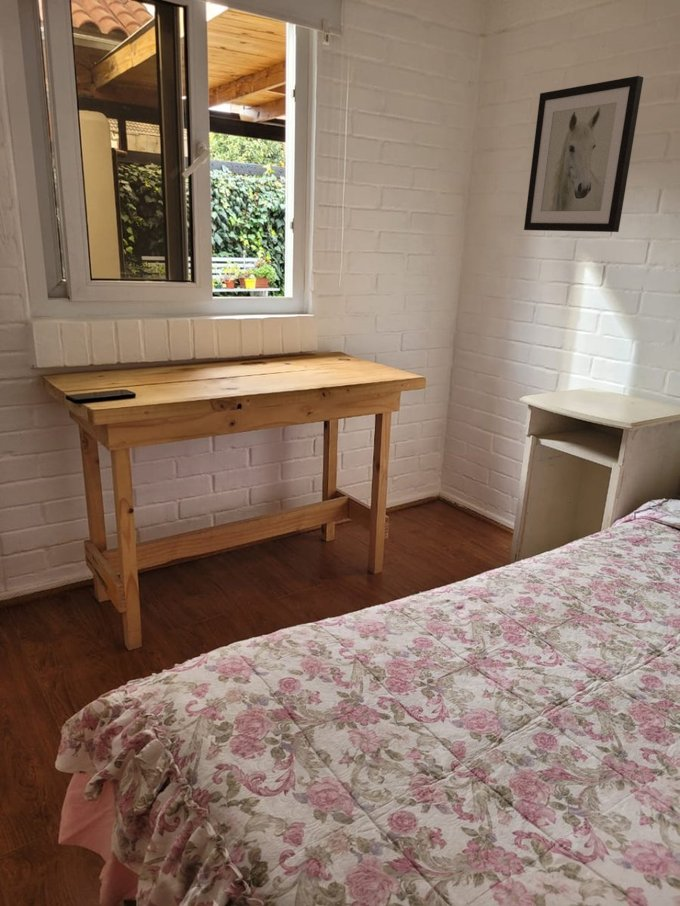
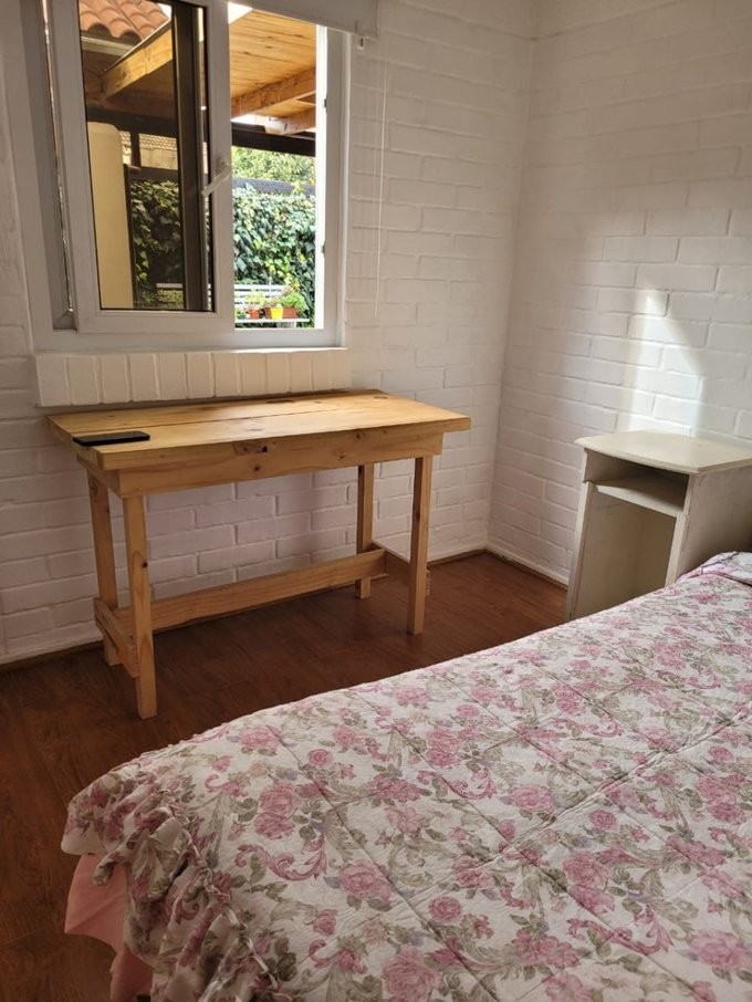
- wall art [523,75,644,233]
